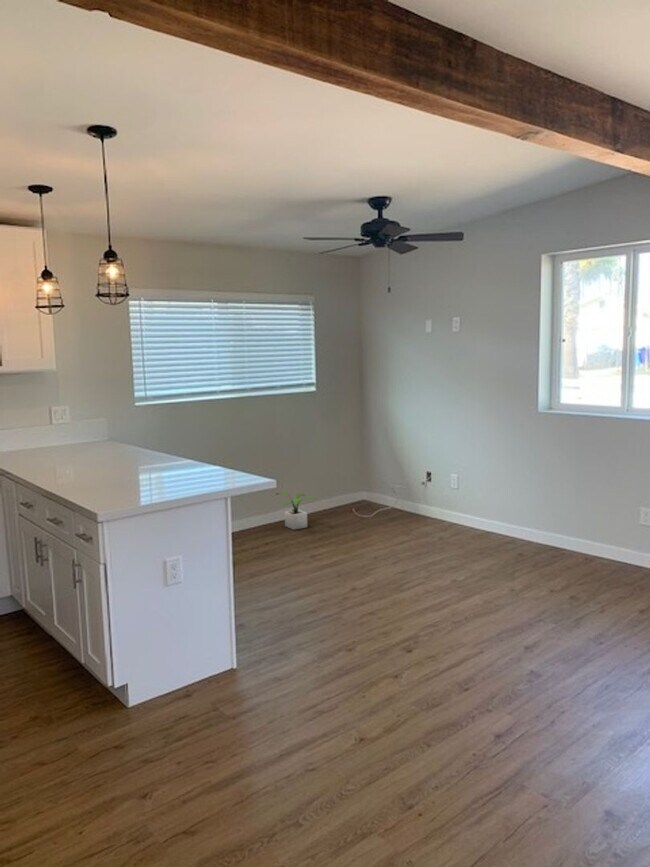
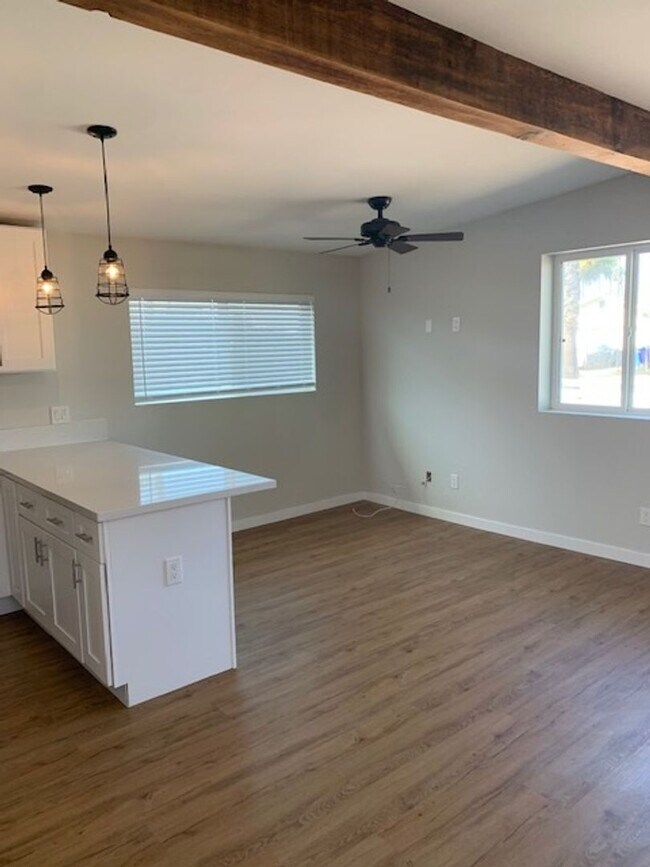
- potted plant [275,491,317,531]
